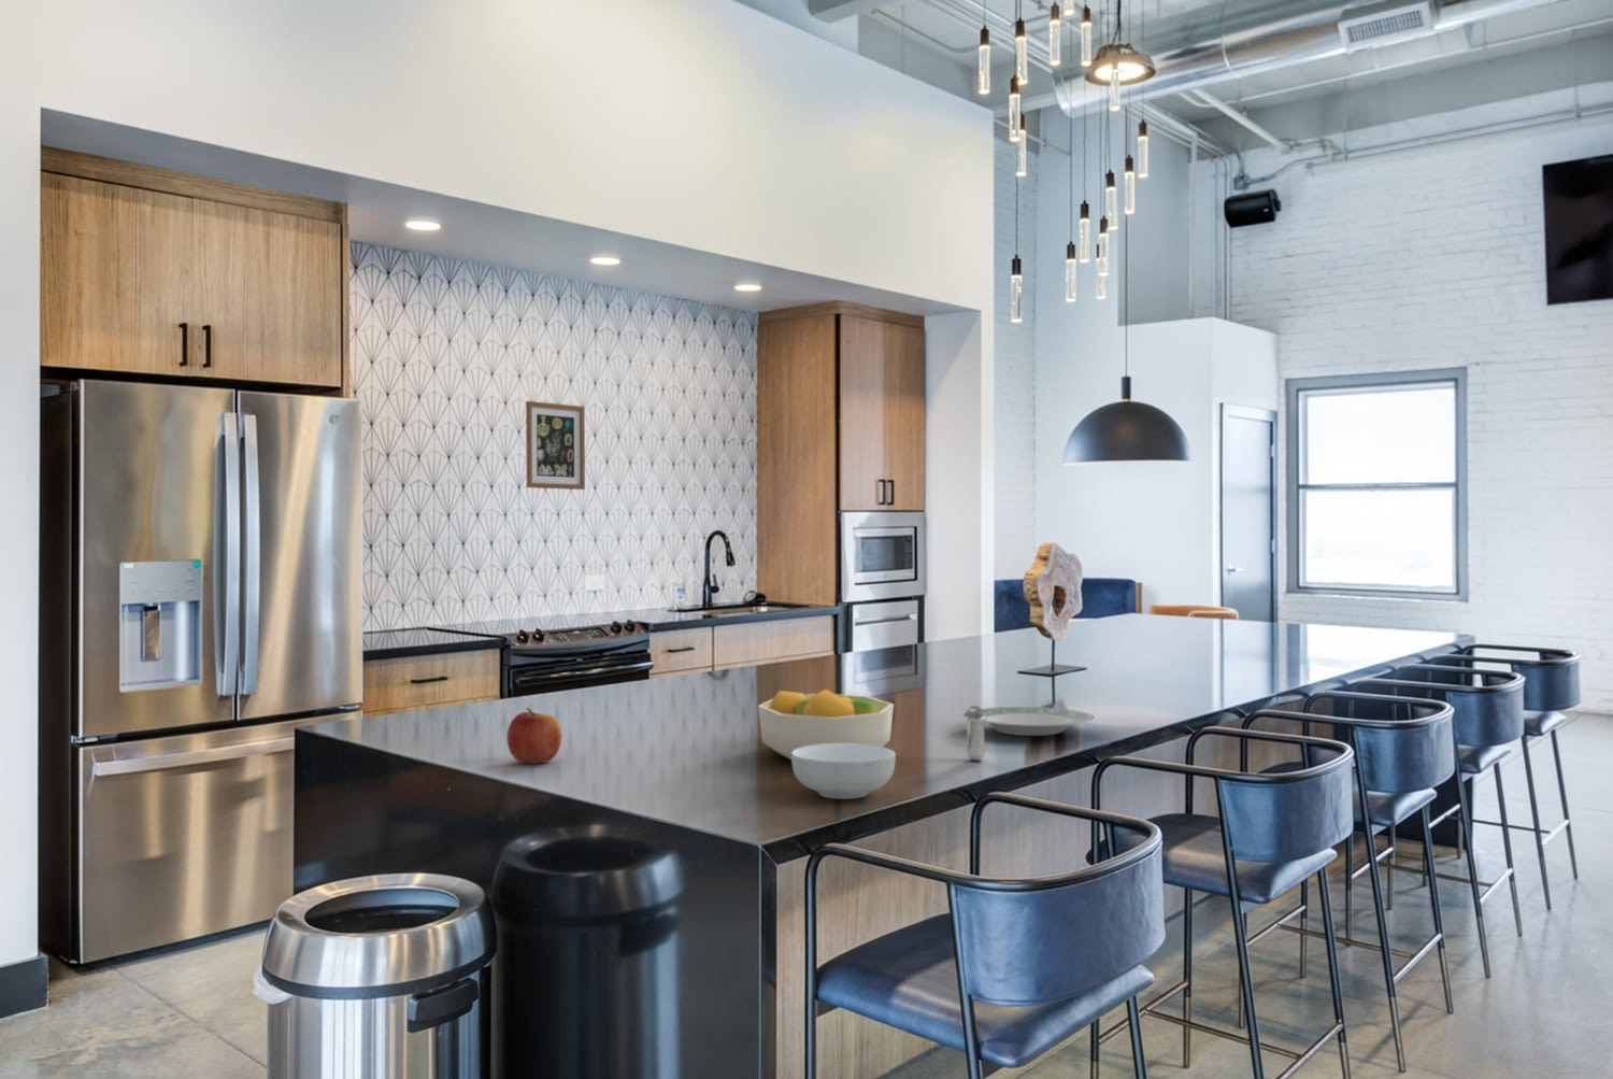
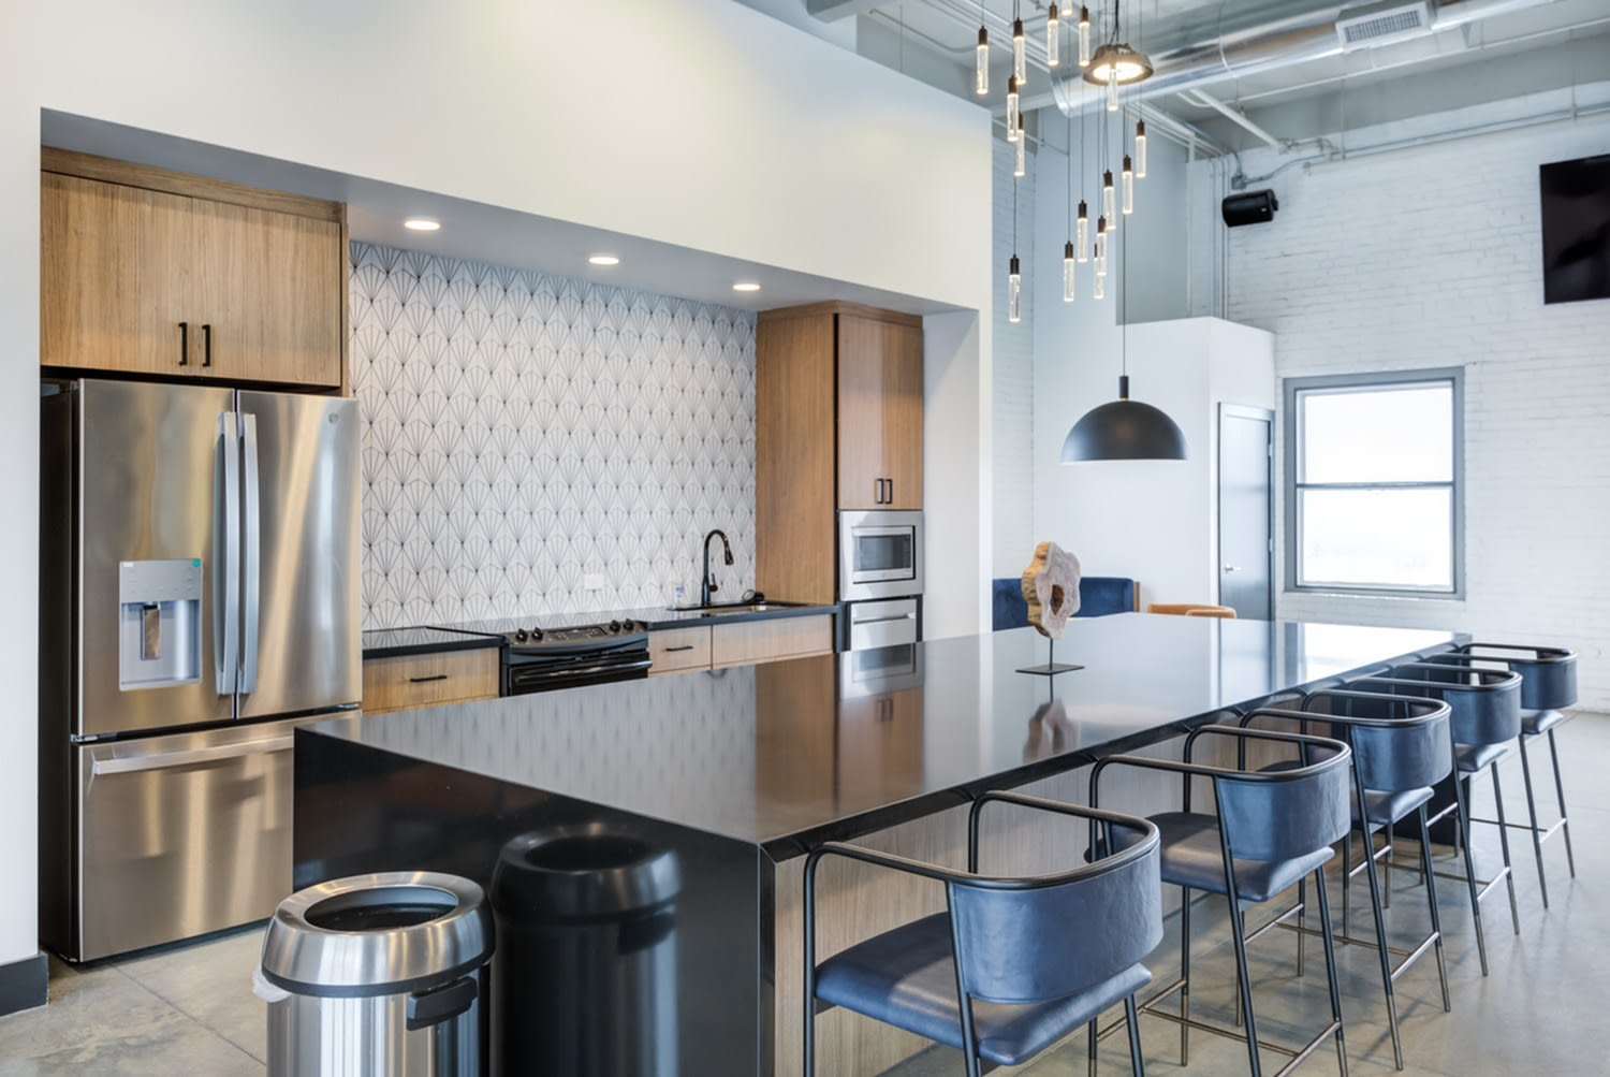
- cereal bowl [791,743,897,801]
- wall art [525,400,586,490]
- apple [506,707,562,765]
- fruit bowl [757,689,894,761]
- shaker [964,704,986,761]
- plate [963,706,1095,737]
